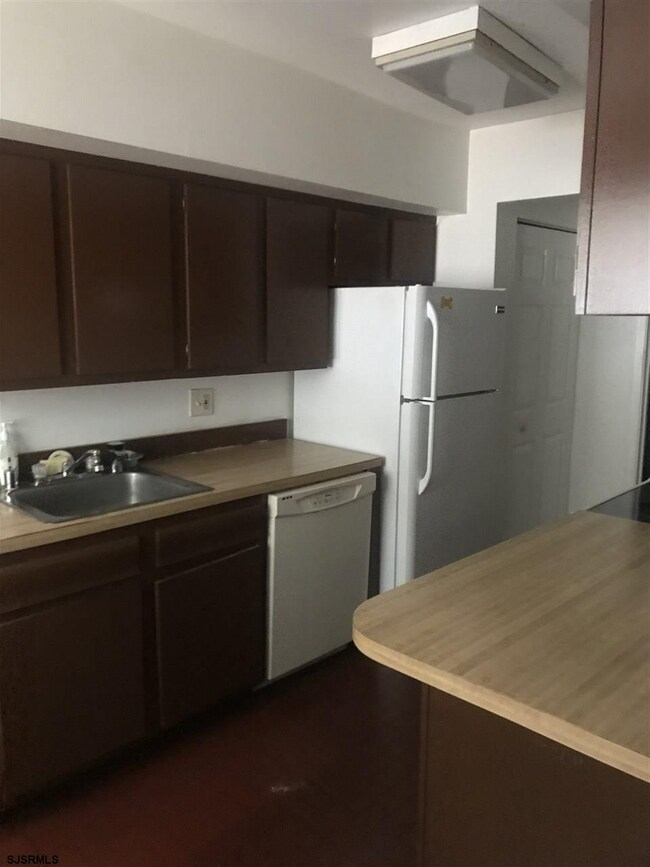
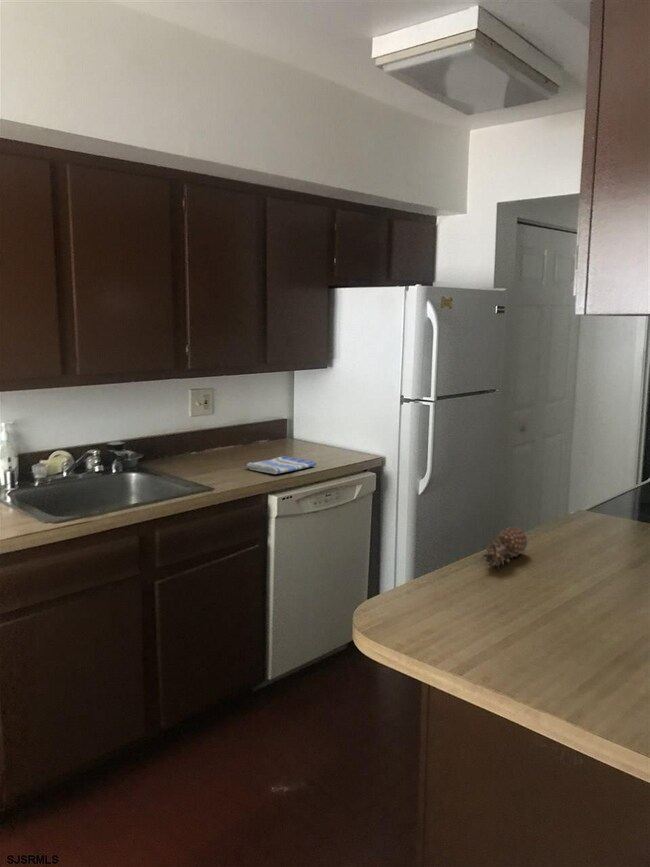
+ fruit [481,526,529,569]
+ dish towel [245,455,317,475]
